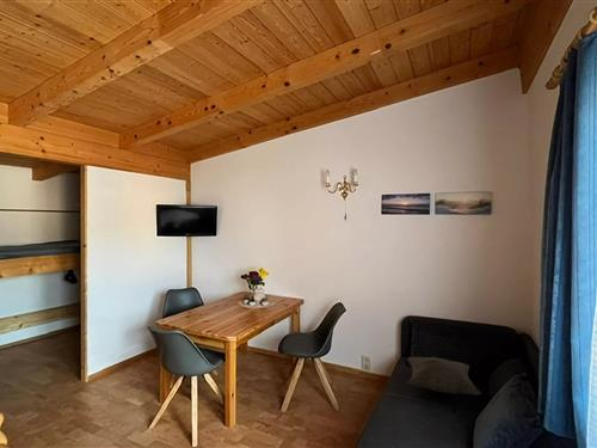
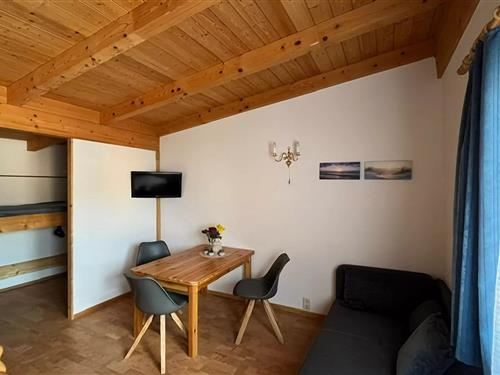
- decorative pillow [406,356,482,397]
